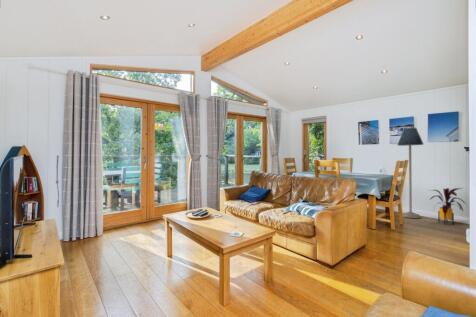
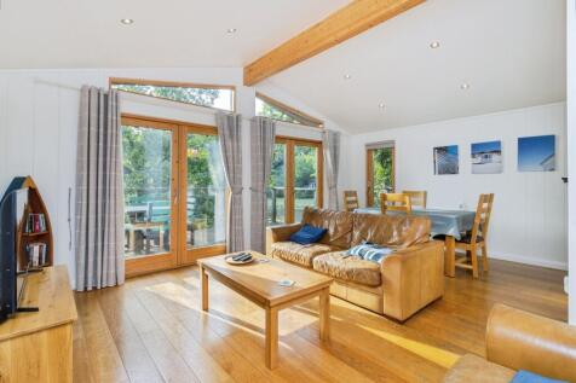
- floor lamp [397,127,425,219]
- house plant [428,187,468,226]
